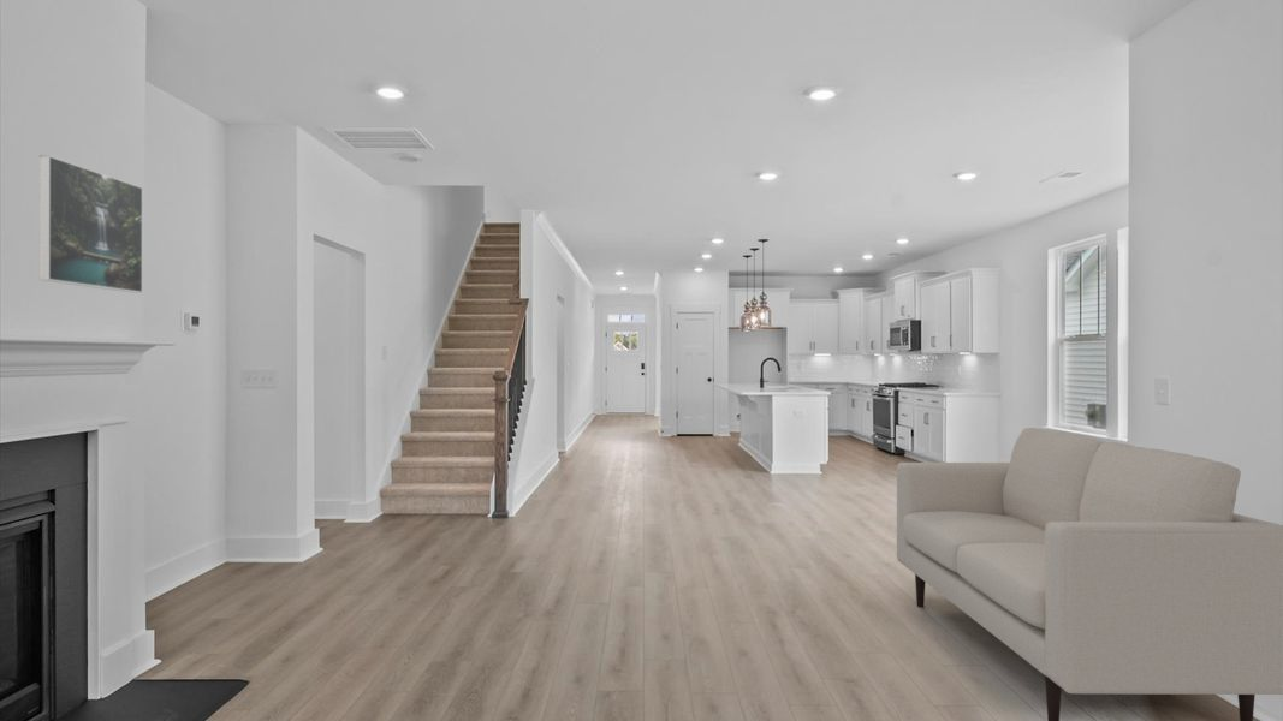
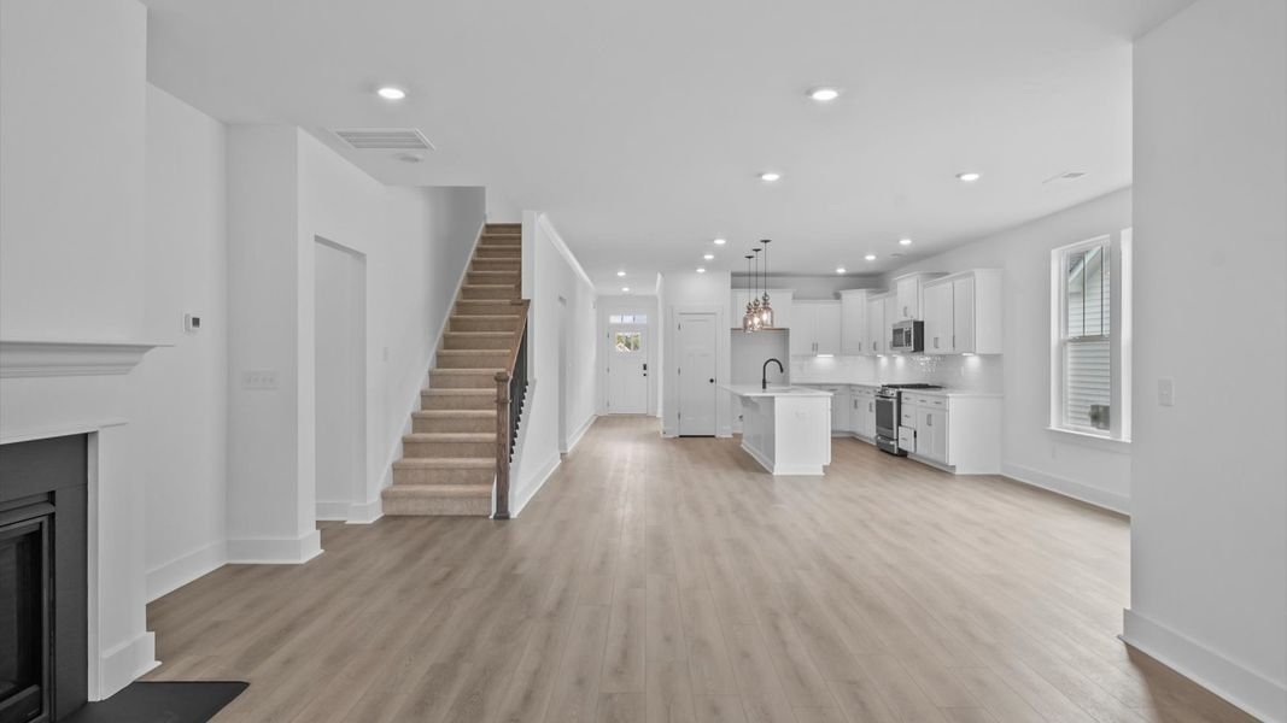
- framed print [38,154,144,294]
- sofa [896,427,1283,721]
